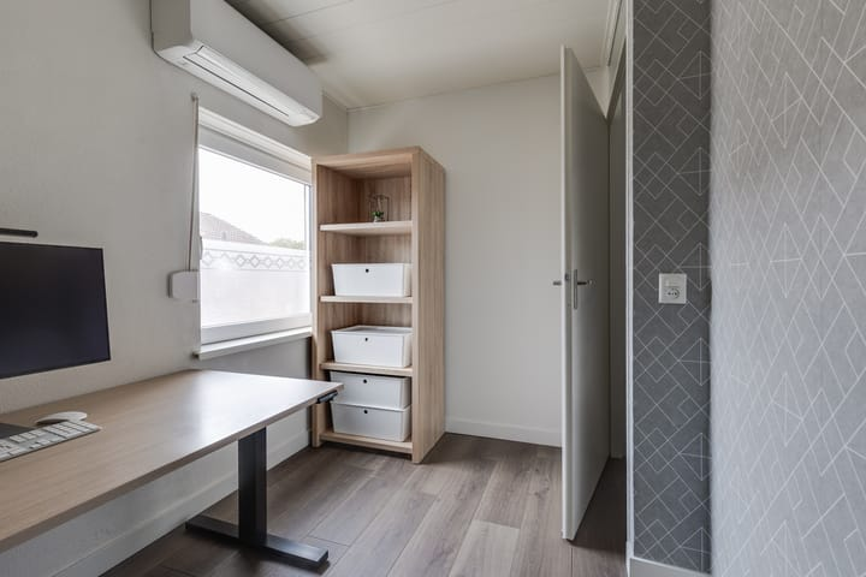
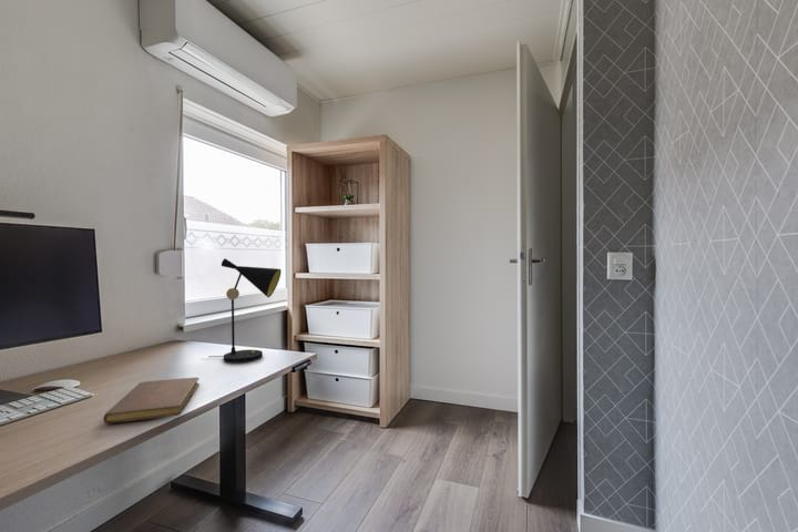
+ notebook [102,377,201,424]
+ table lamp [209,257,283,364]
